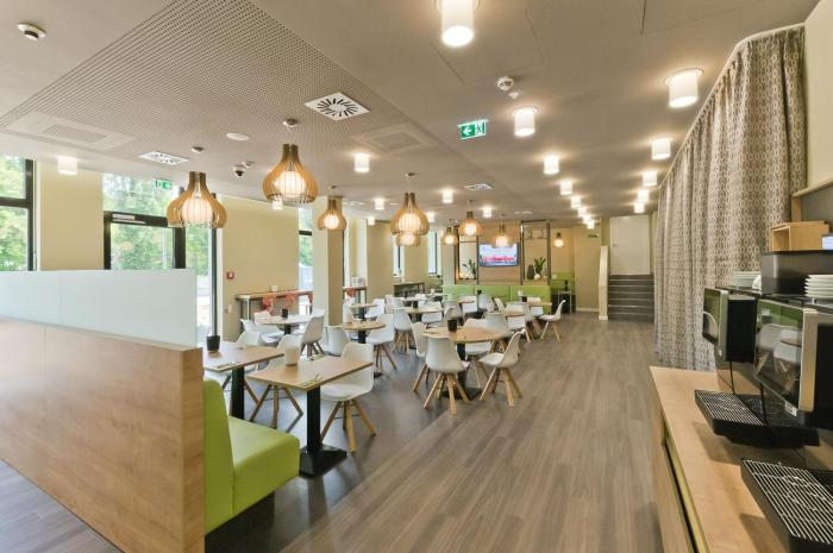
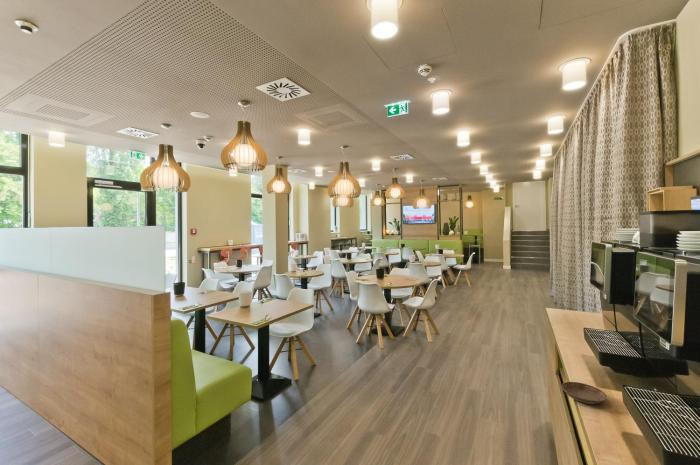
+ saucer [561,381,608,405]
